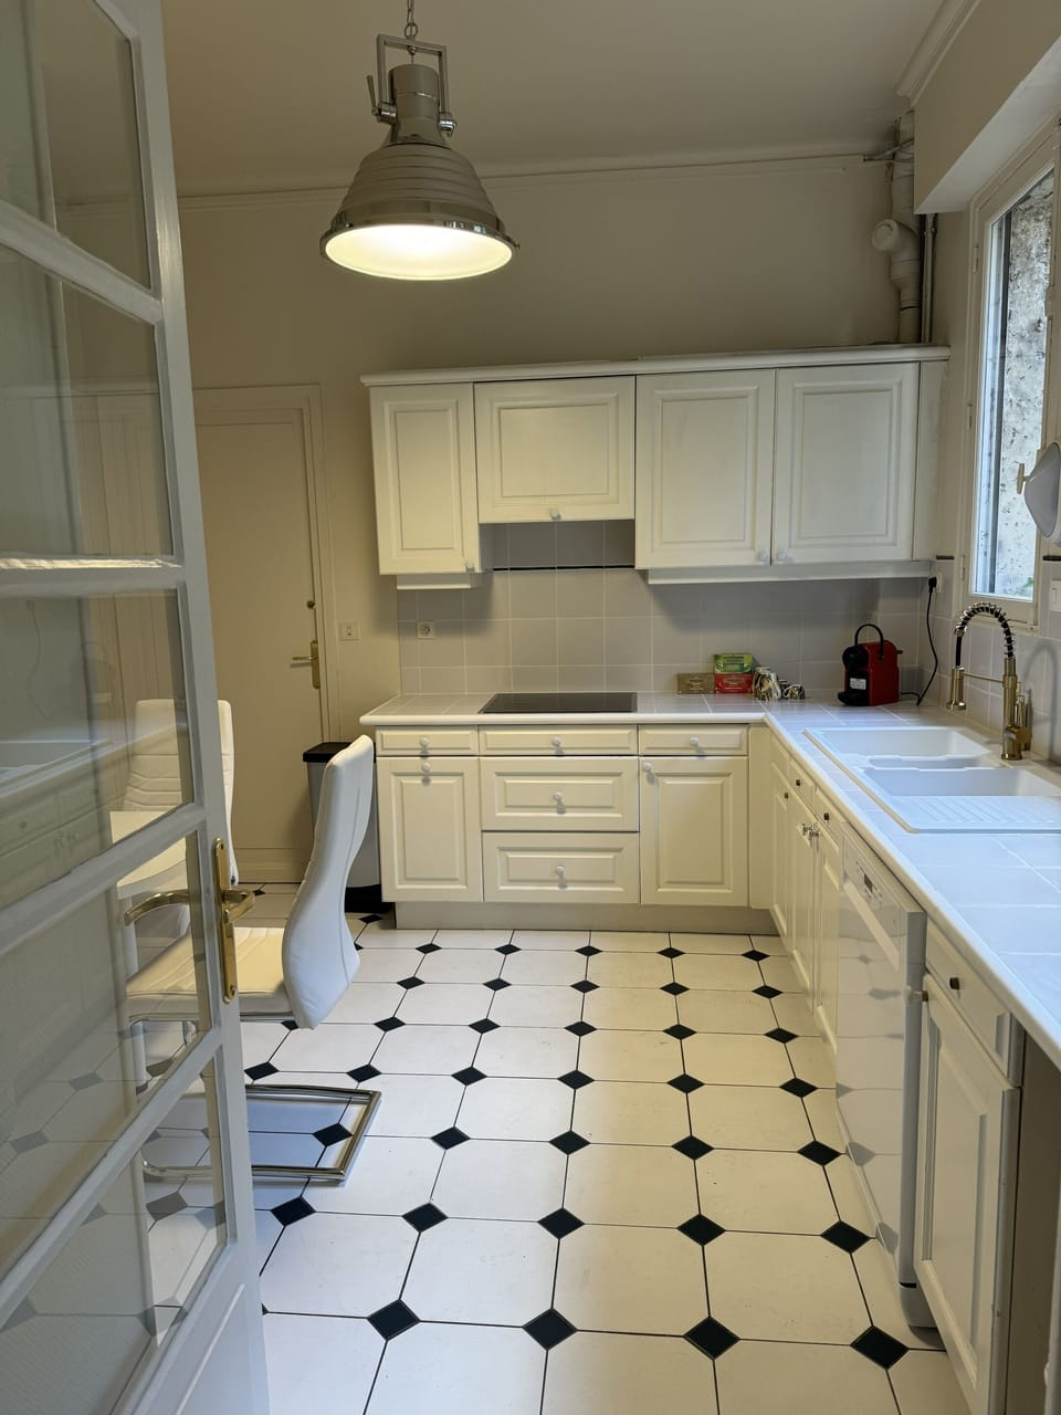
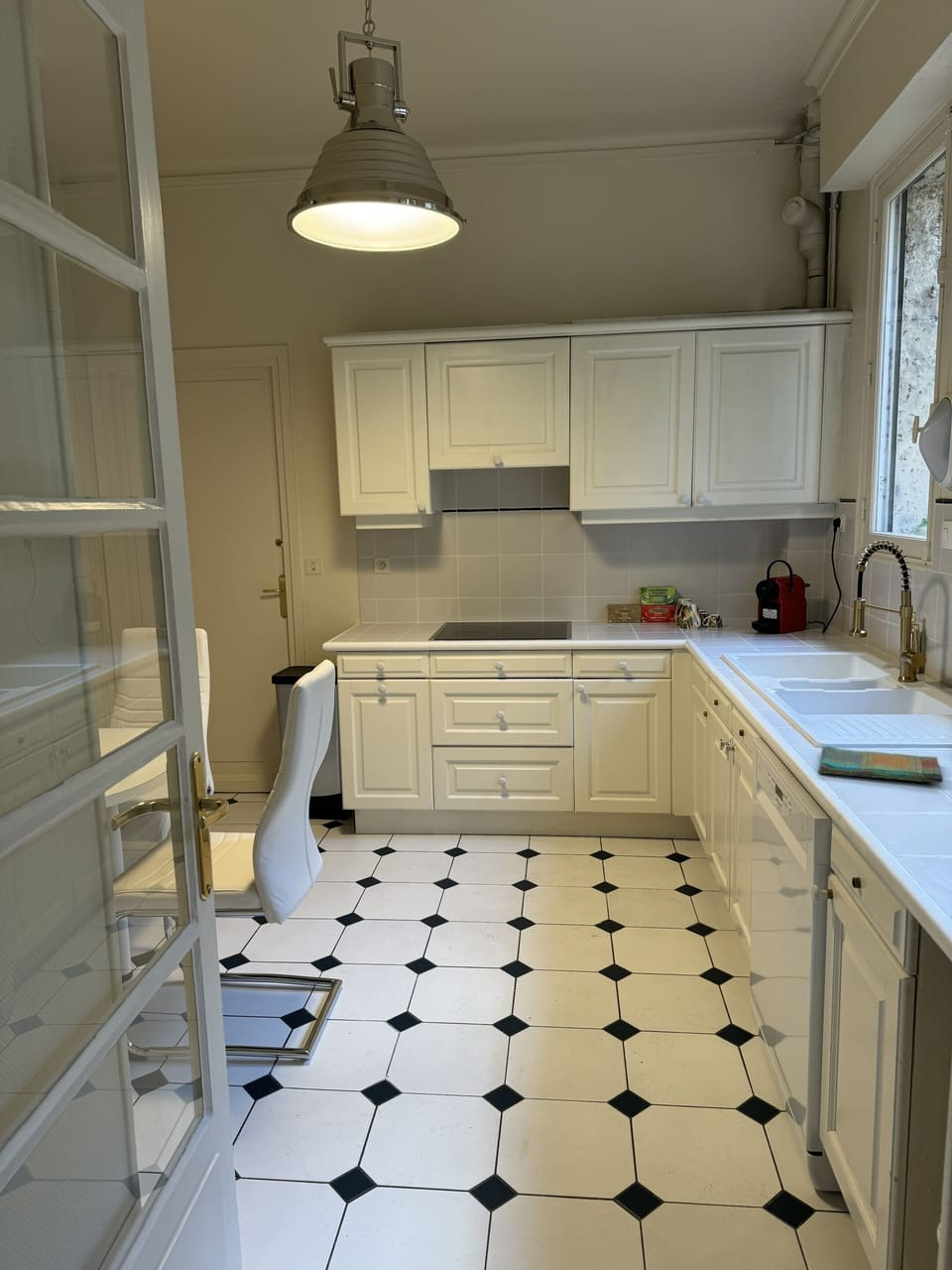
+ dish towel [817,745,944,784]
